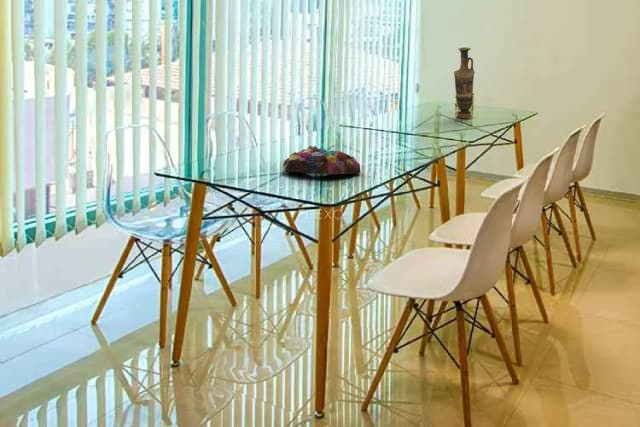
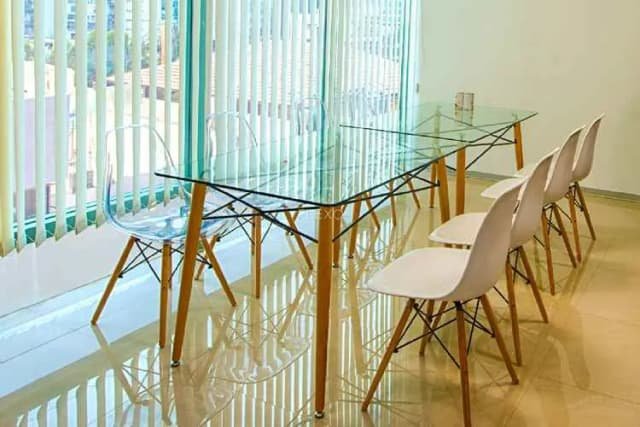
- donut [281,145,362,175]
- vase [453,47,476,120]
